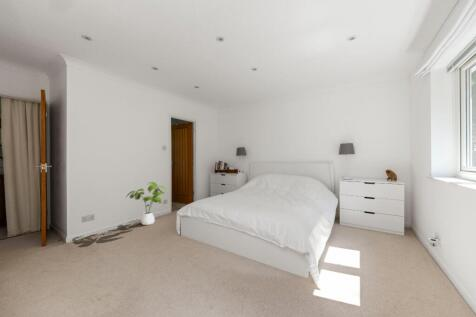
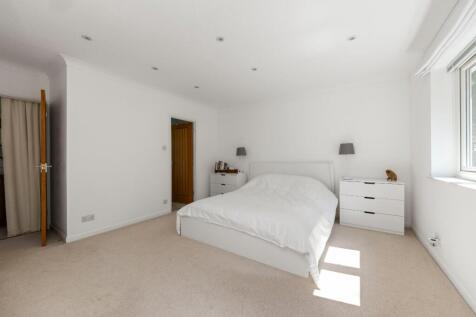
- house plant [125,181,169,226]
